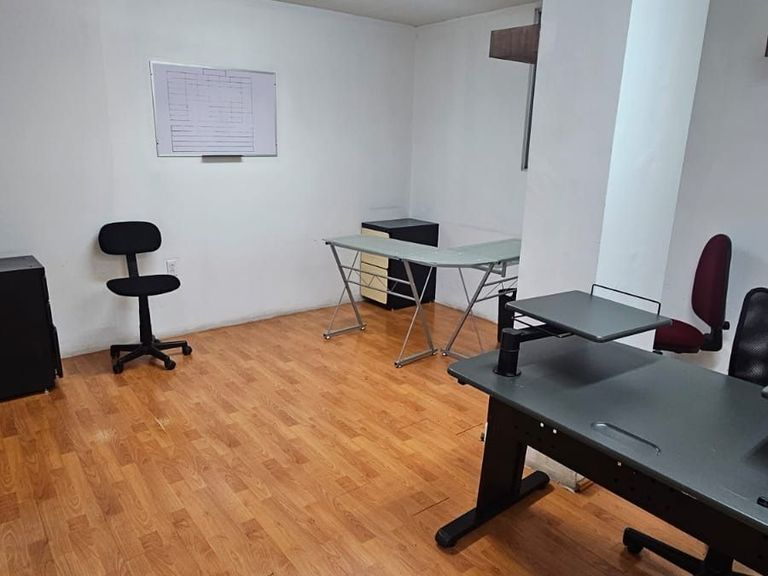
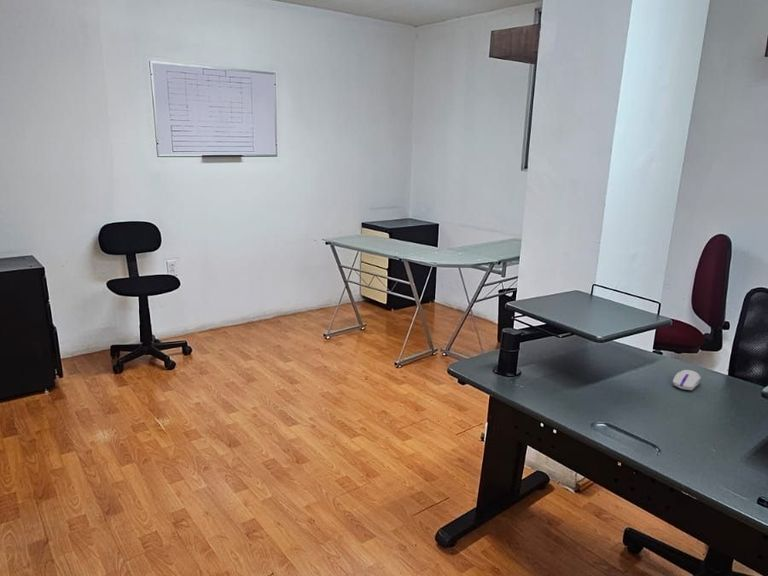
+ computer mouse [672,369,702,391]
